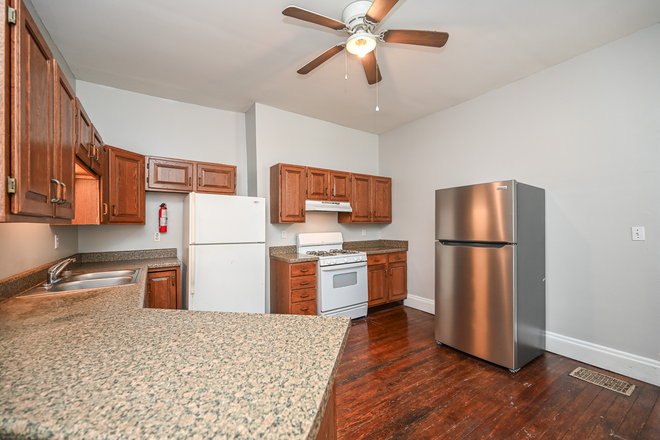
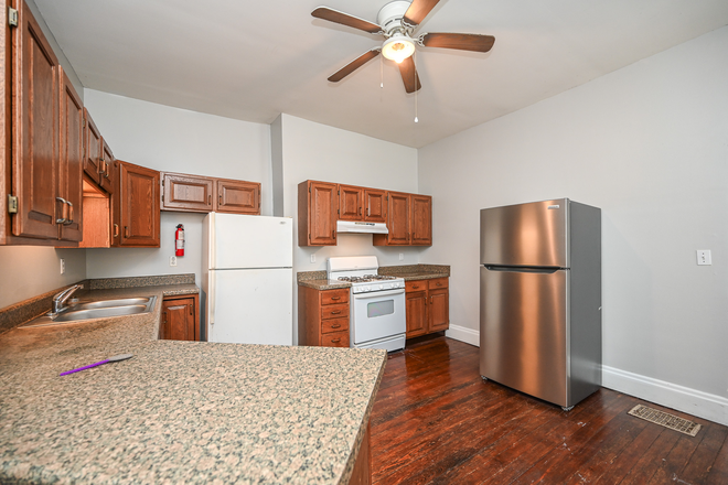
+ spoon [60,353,135,377]
